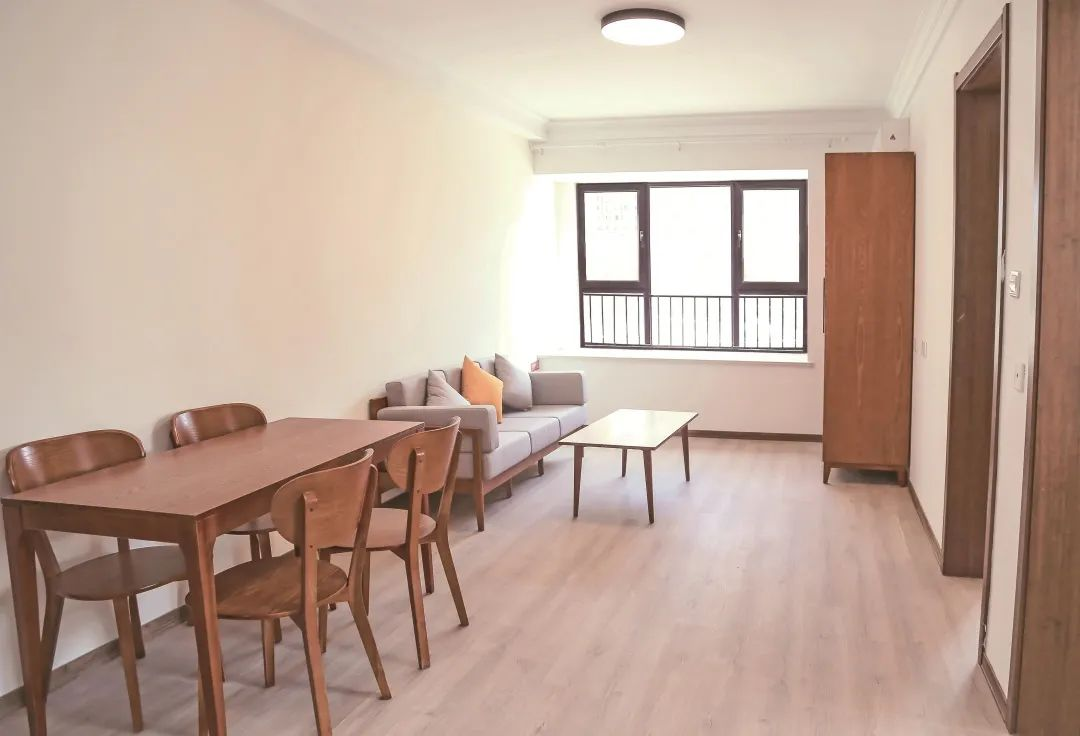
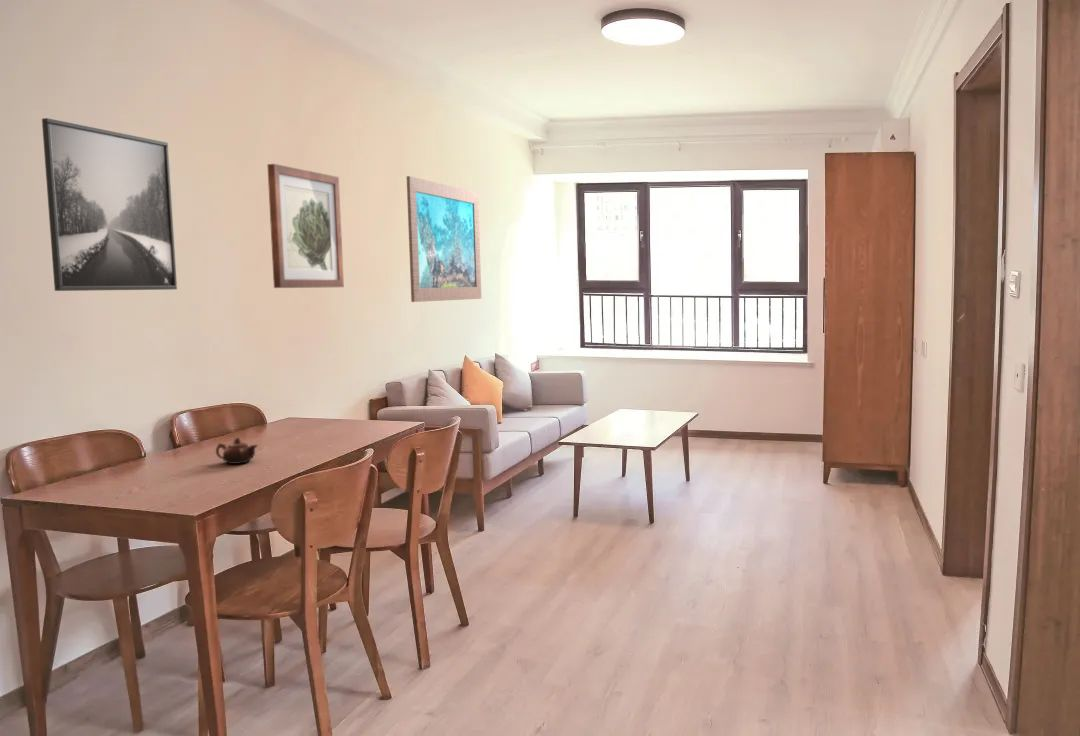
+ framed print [41,117,178,292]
+ teapot [215,437,259,465]
+ wall art [266,163,345,289]
+ wall art [406,175,482,303]
